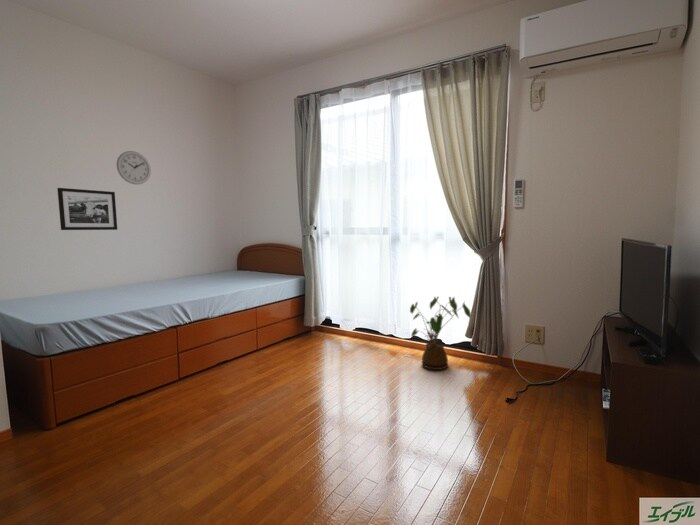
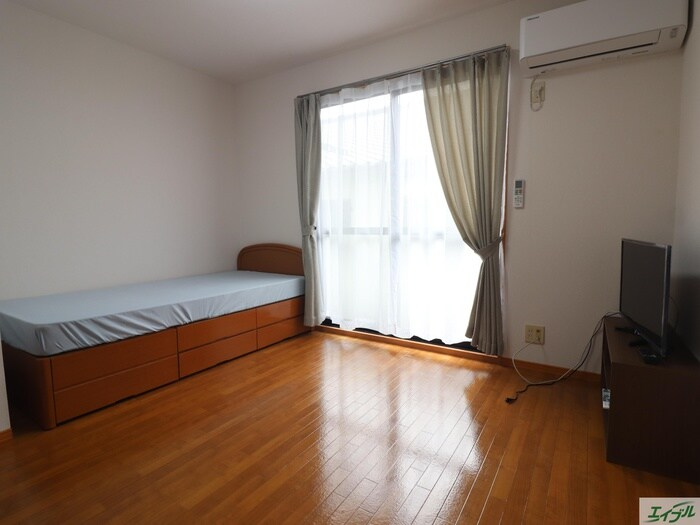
- picture frame [56,187,118,231]
- house plant [409,295,472,371]
- wall clock [116,150,152,185]
